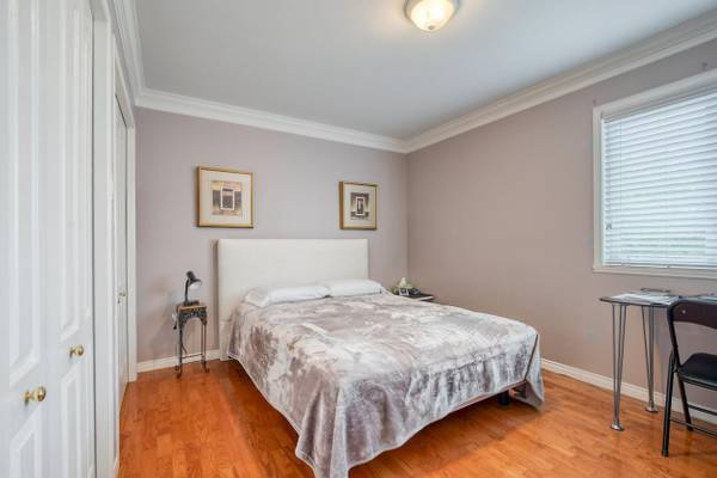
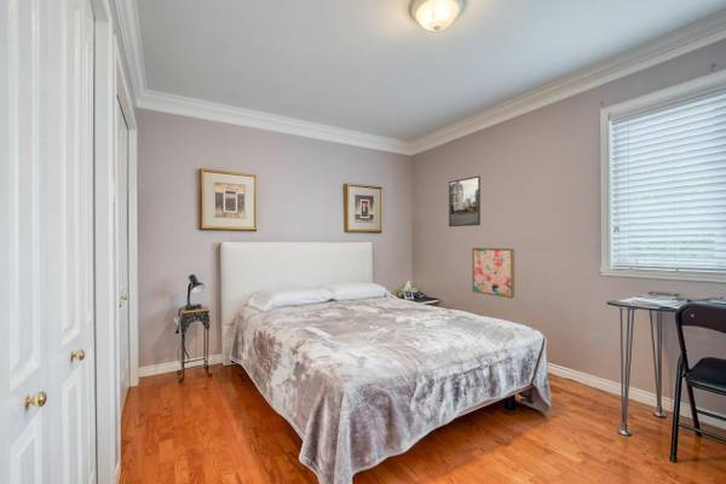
+ wall art [471,247,515,300]
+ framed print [448,175,482,227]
